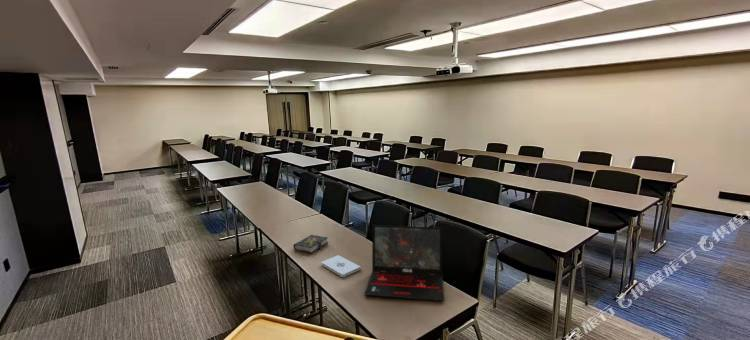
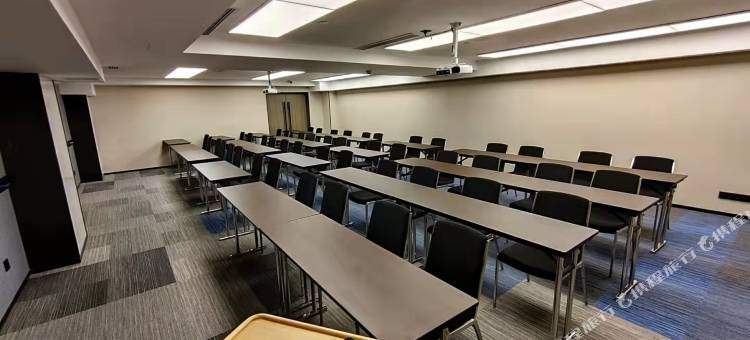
- laptop [363,224,445,302]
- book [292,234,329,254]
- notepad [321,254,362,278]
